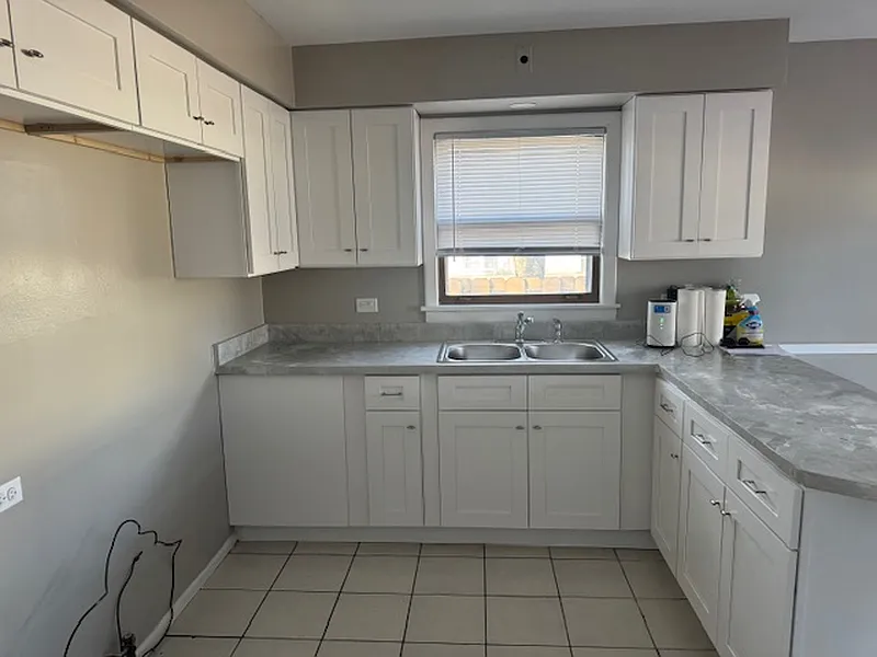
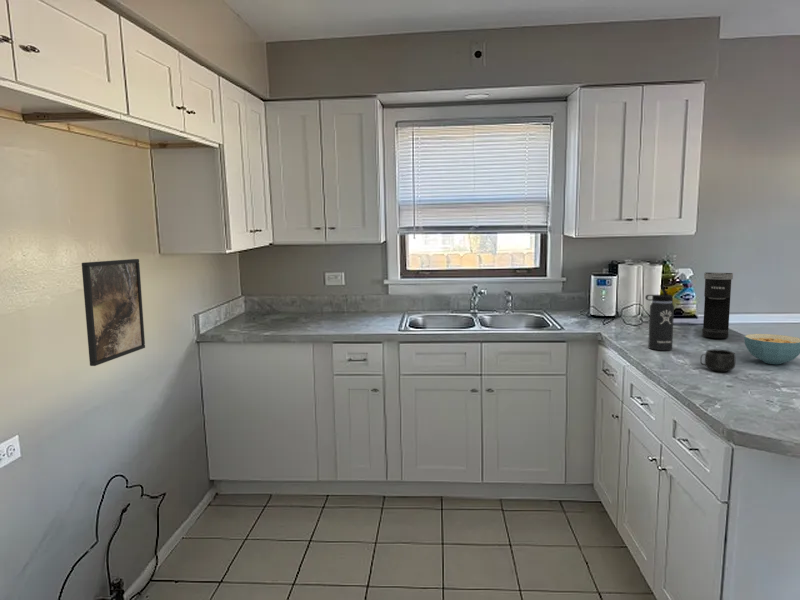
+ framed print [81,258,146,367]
+ cereal bowl [743,333,800,365]
+ thermos bottle [644,284,675,351]
+ mug [699,348,736,373]
+ coffee maker [701,272,734,339]
